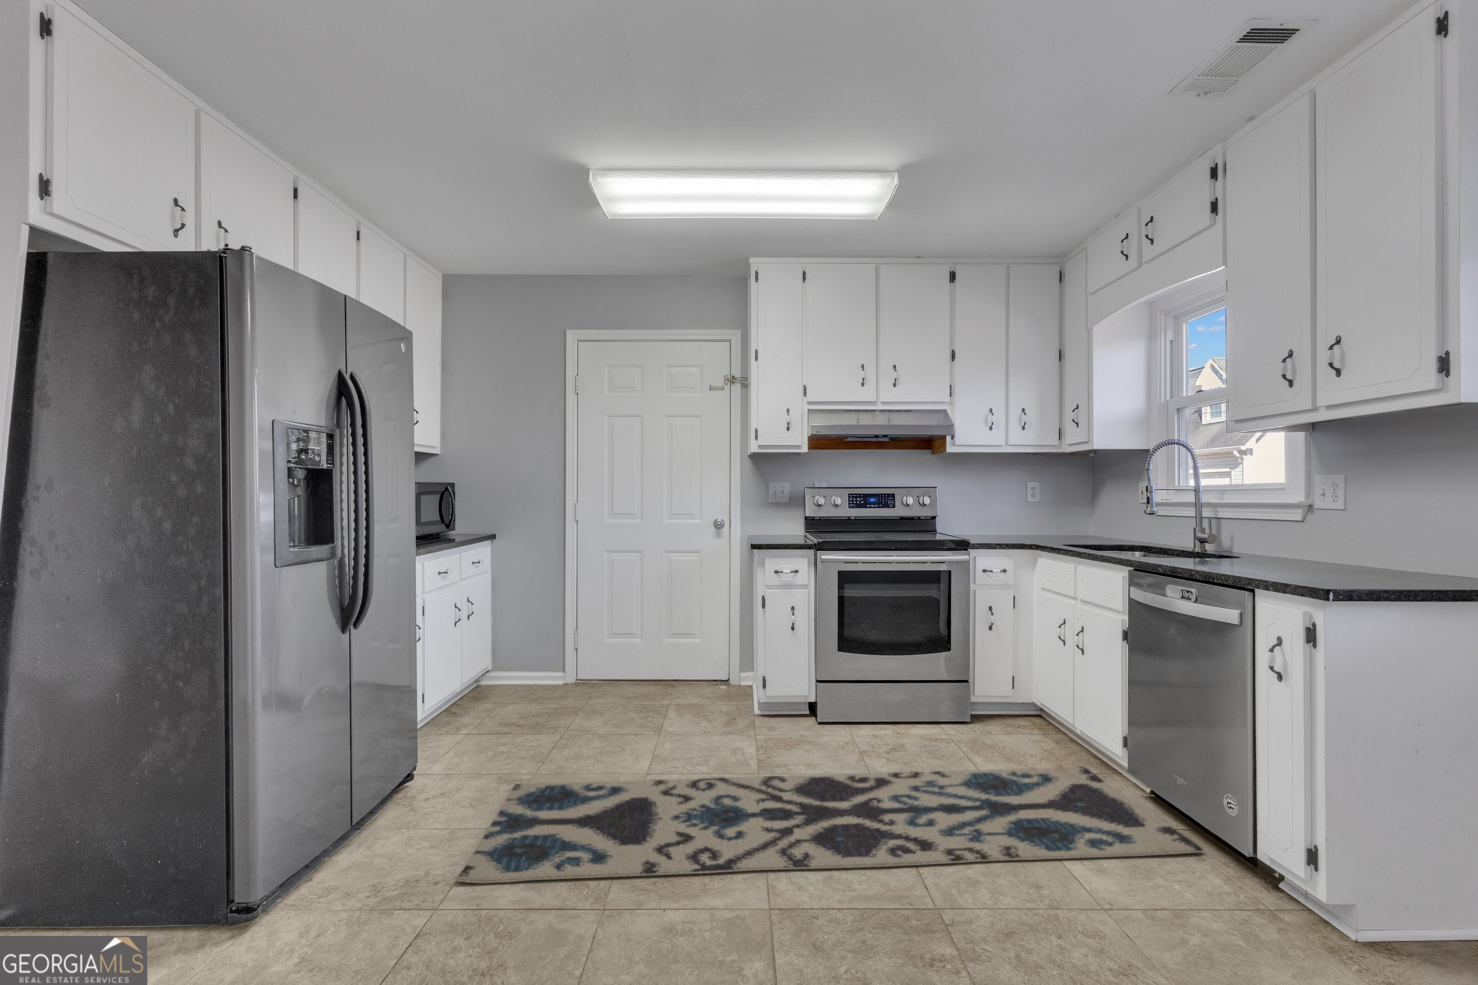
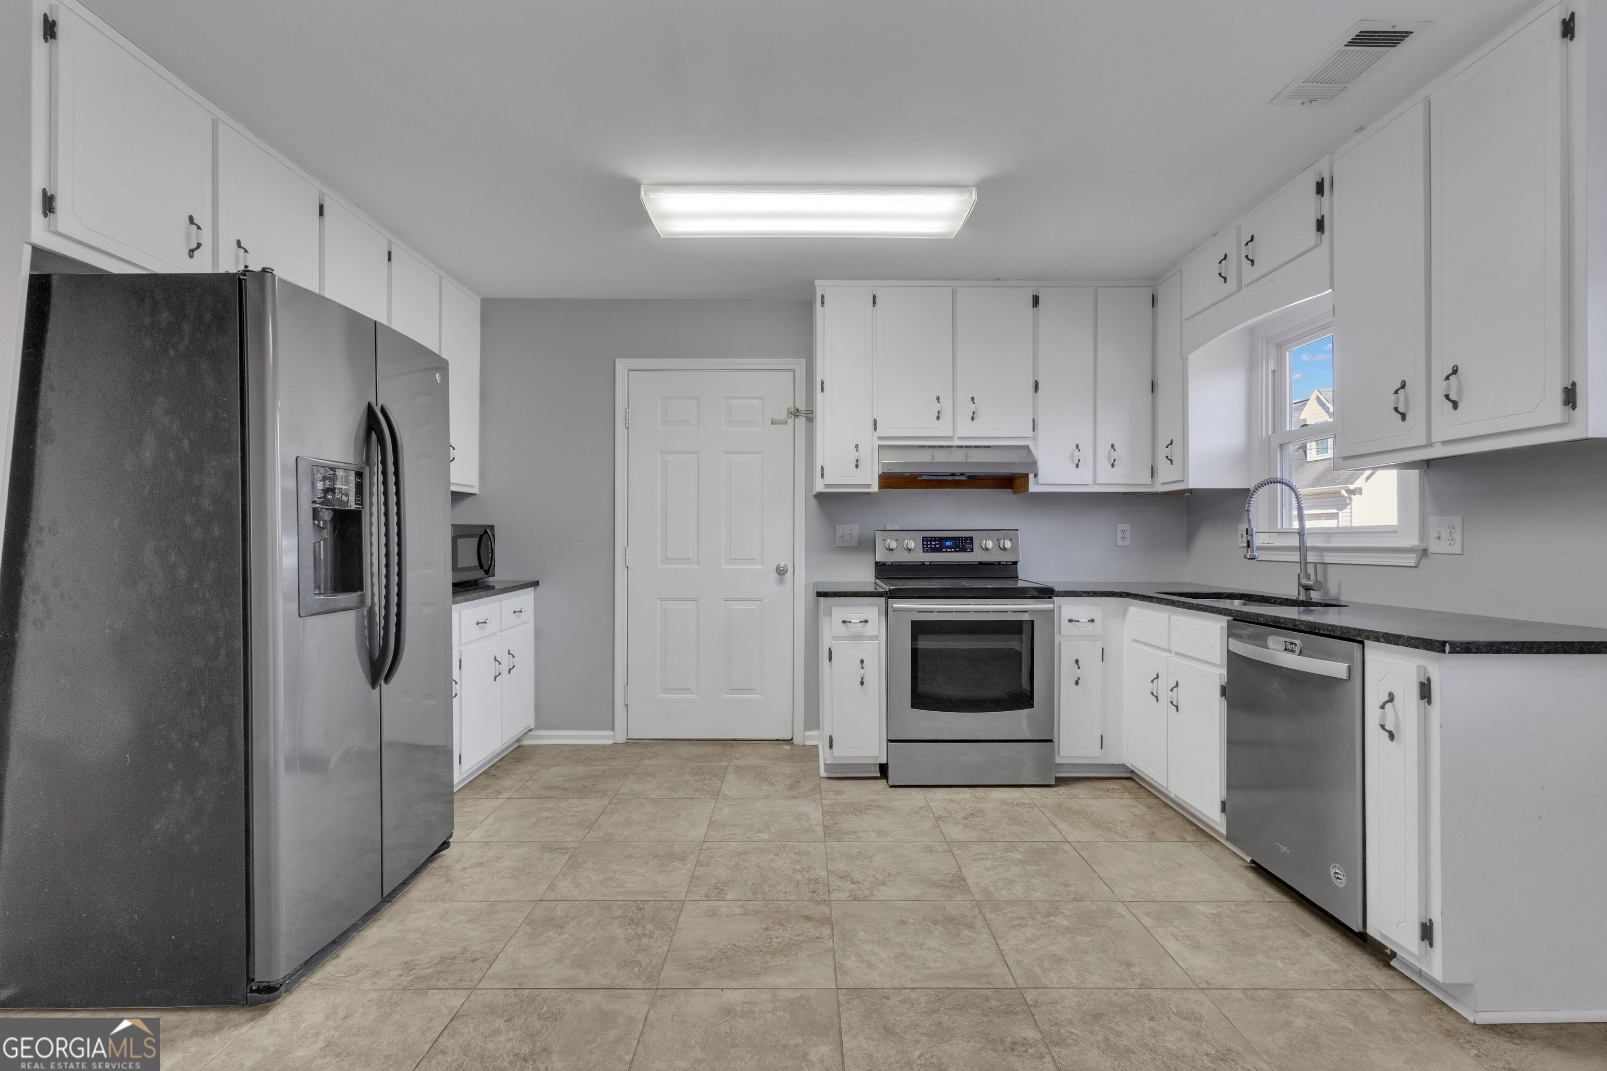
- rug [455,766,1204,884]
